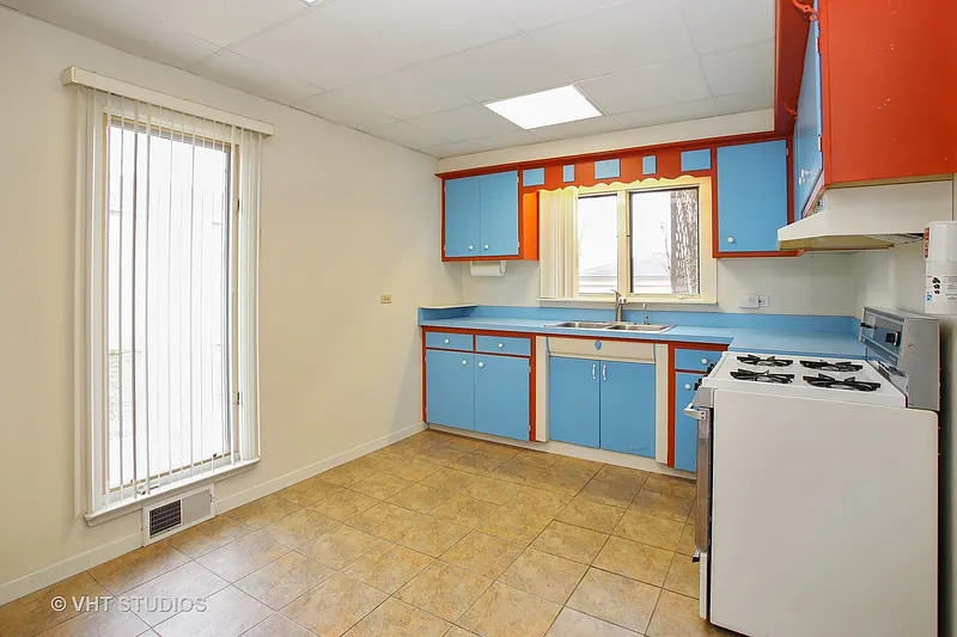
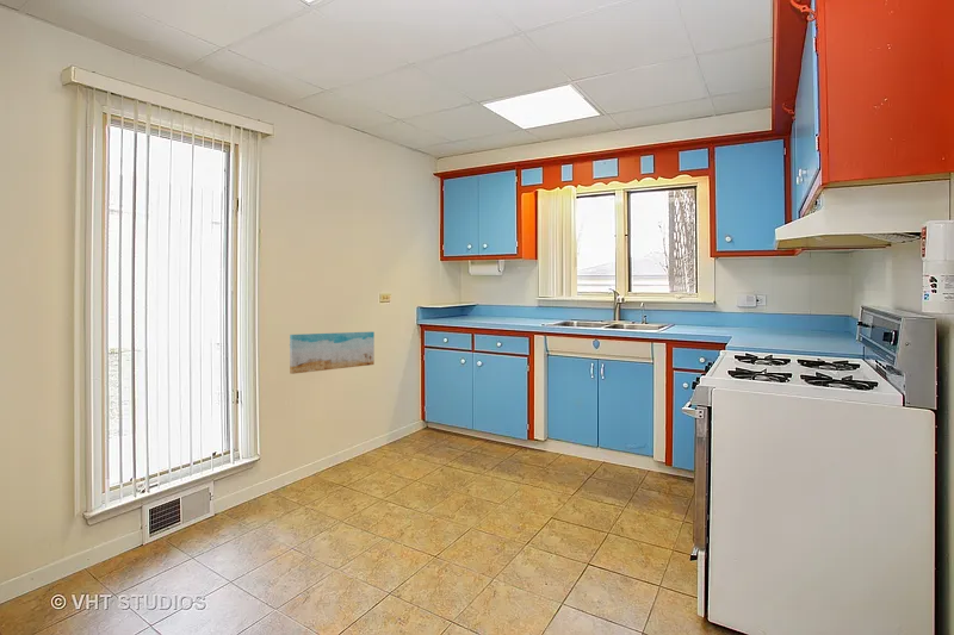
+ wall art [289,331,376,375]
